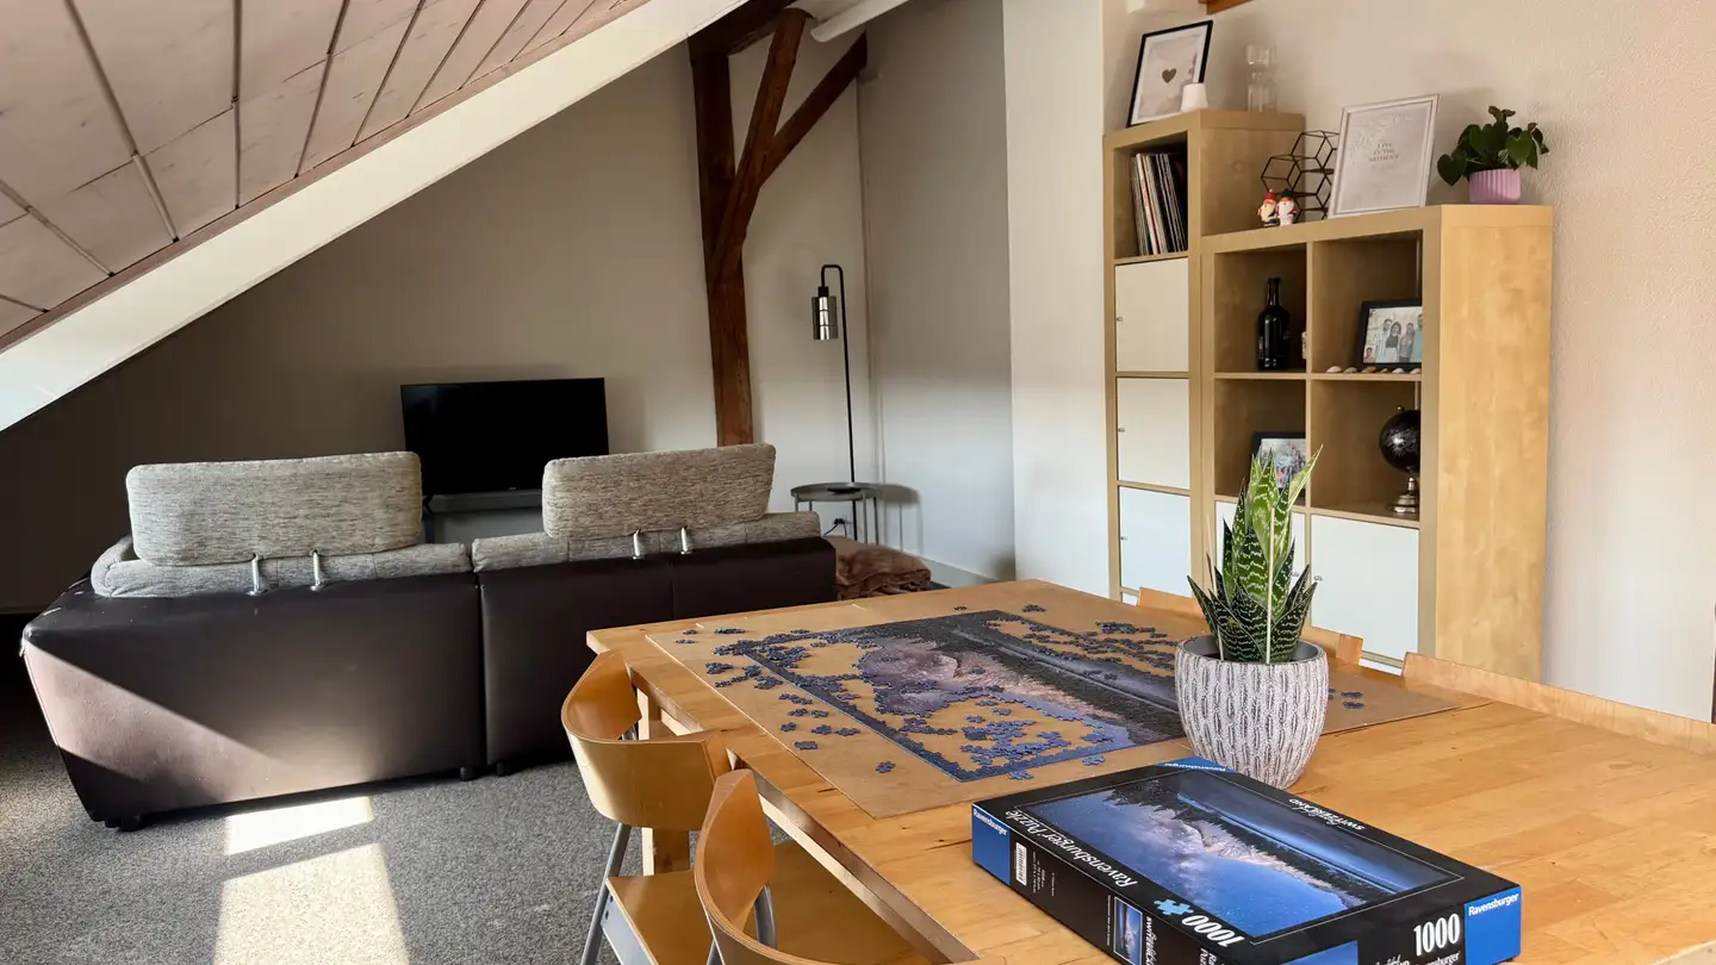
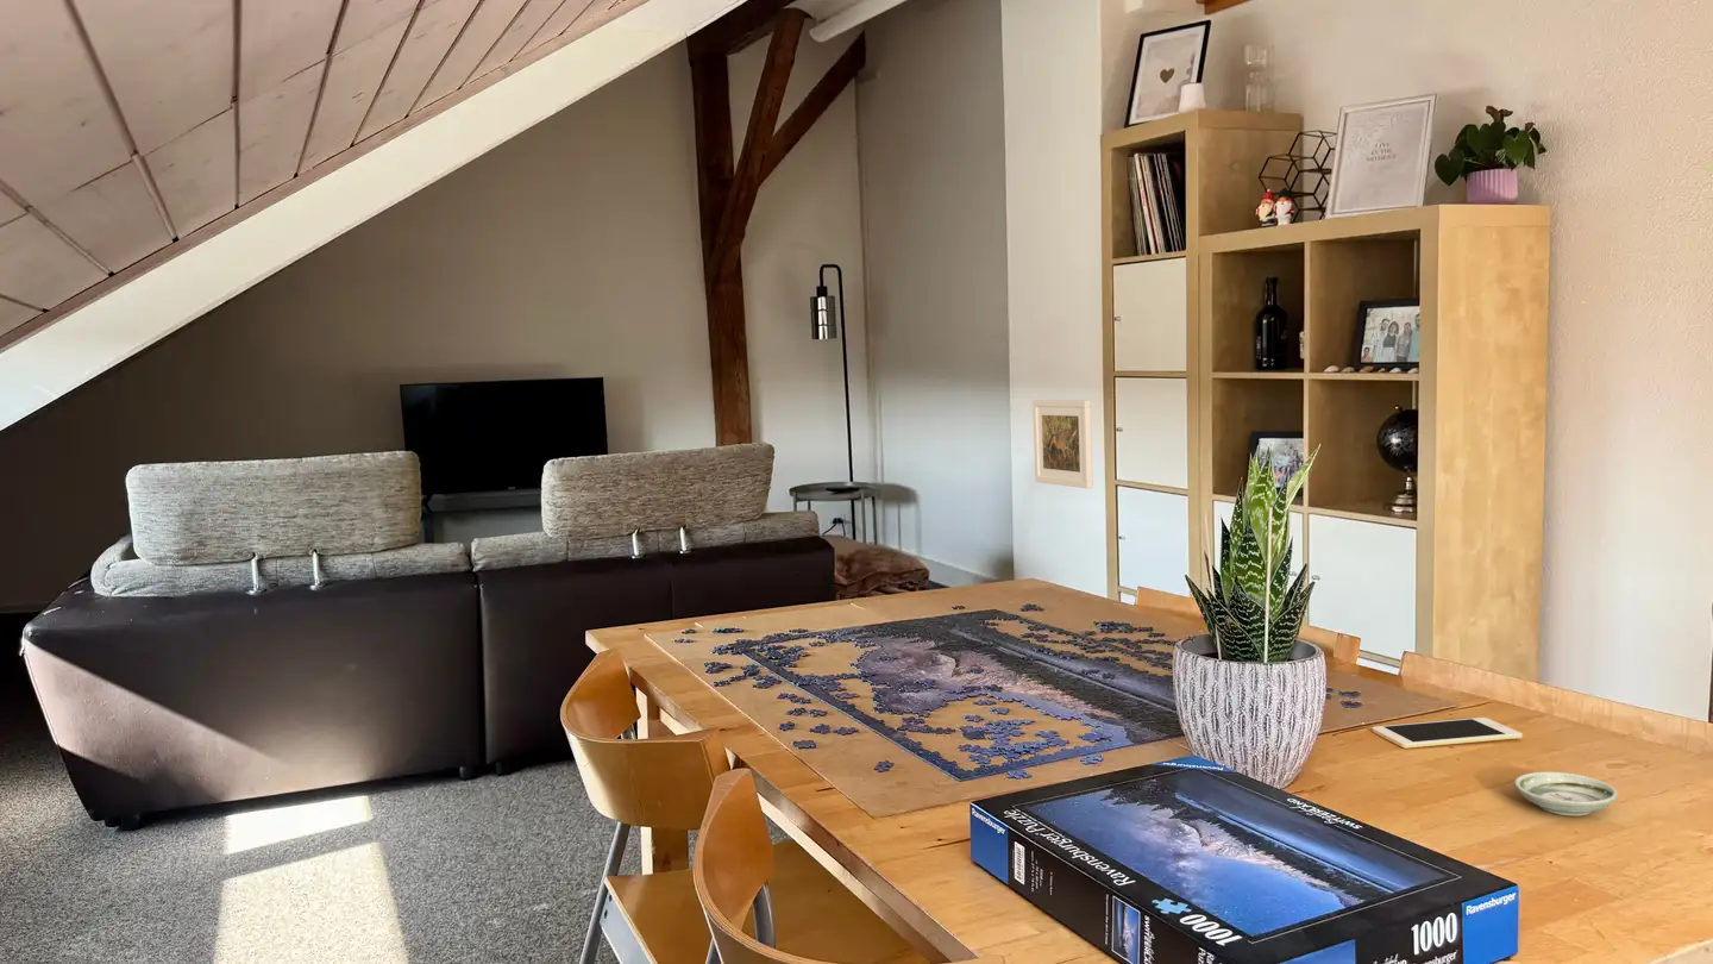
+ saucer [1513,771,1619,818]
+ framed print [1031,399,1094,489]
+ cell phone [1372,716,1524,750]
